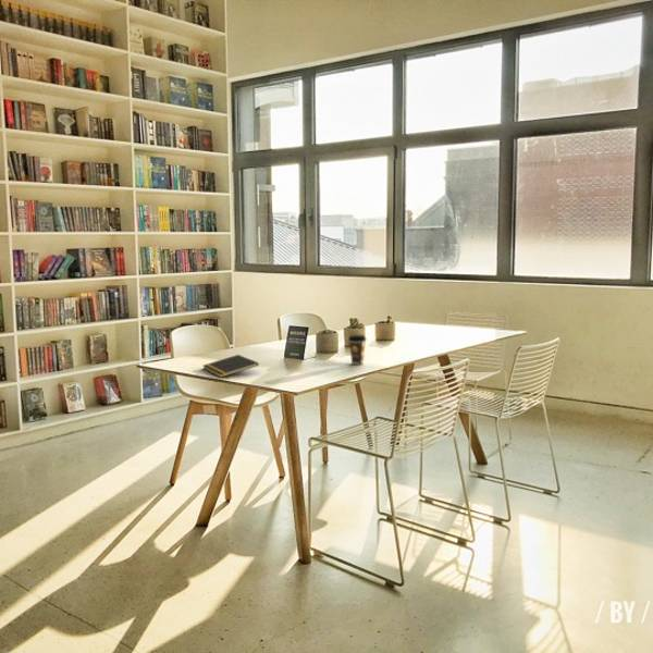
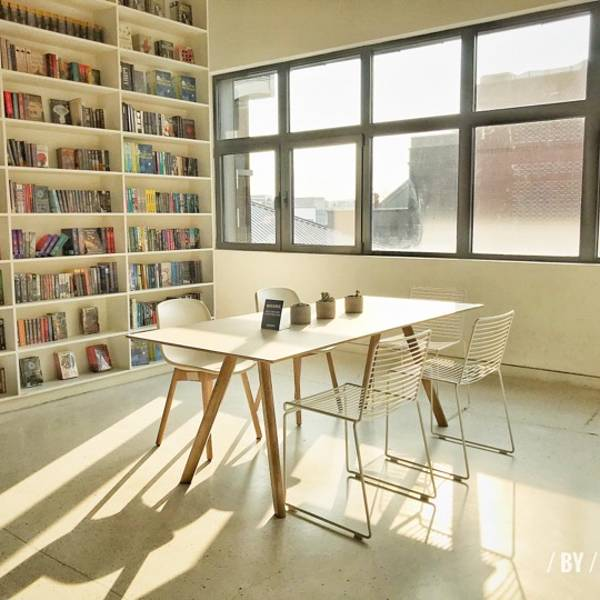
- notepad [202,354,260,379]
- coffee cup [347,334,367,366]
